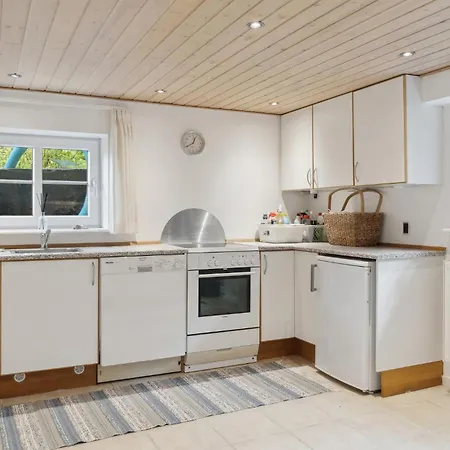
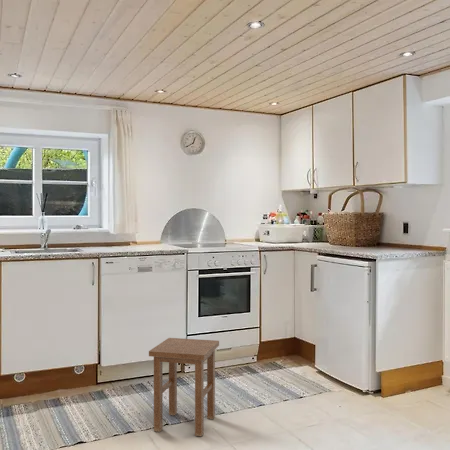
+ stool [148,337,220,437]
